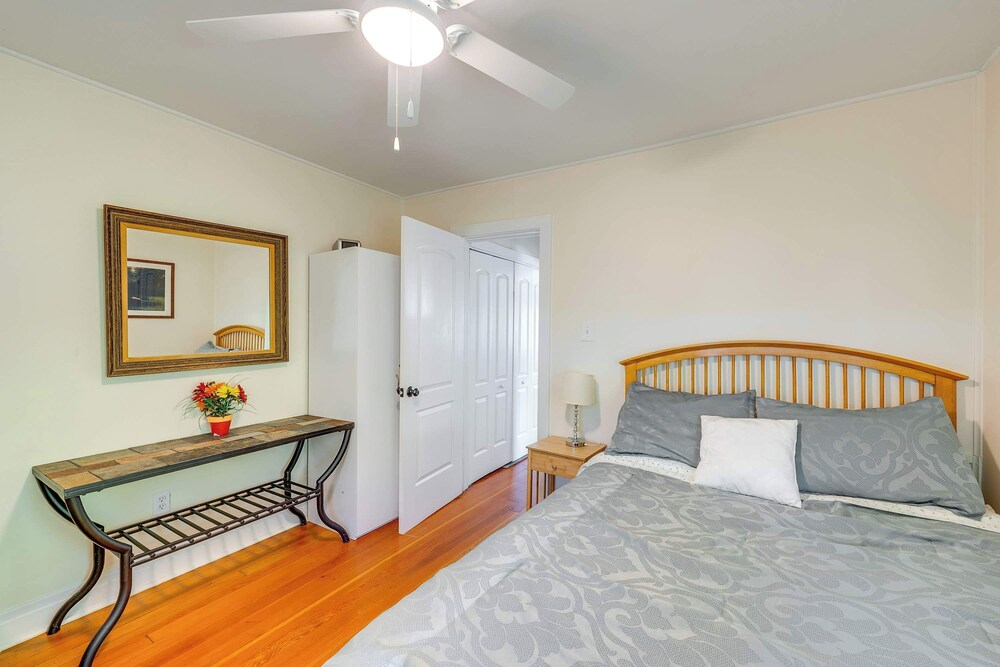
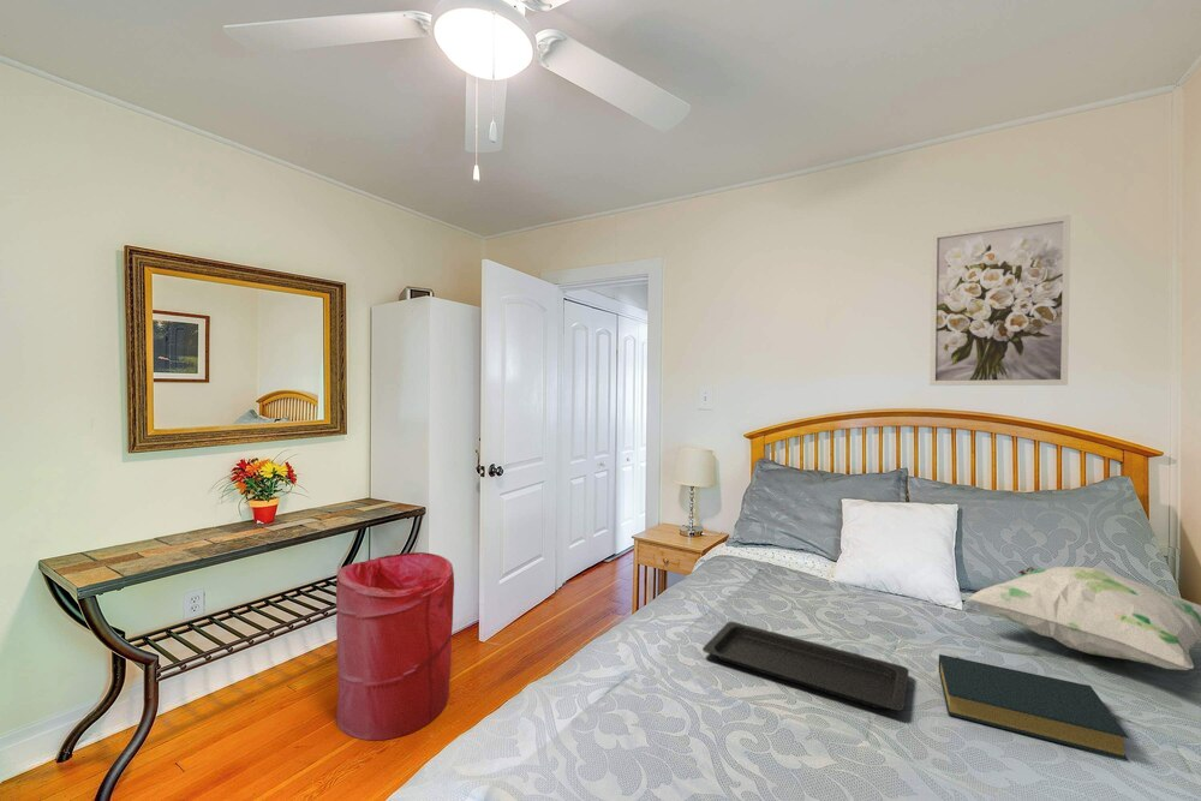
+ serving tray [701,621,910,712]
+ laundry hamper [335,551,455,741]
+ wall art [928,214,1071,387]
+ decorative pillow [967,566,1201,671]
+ hardback book [938,653,1130,761]
